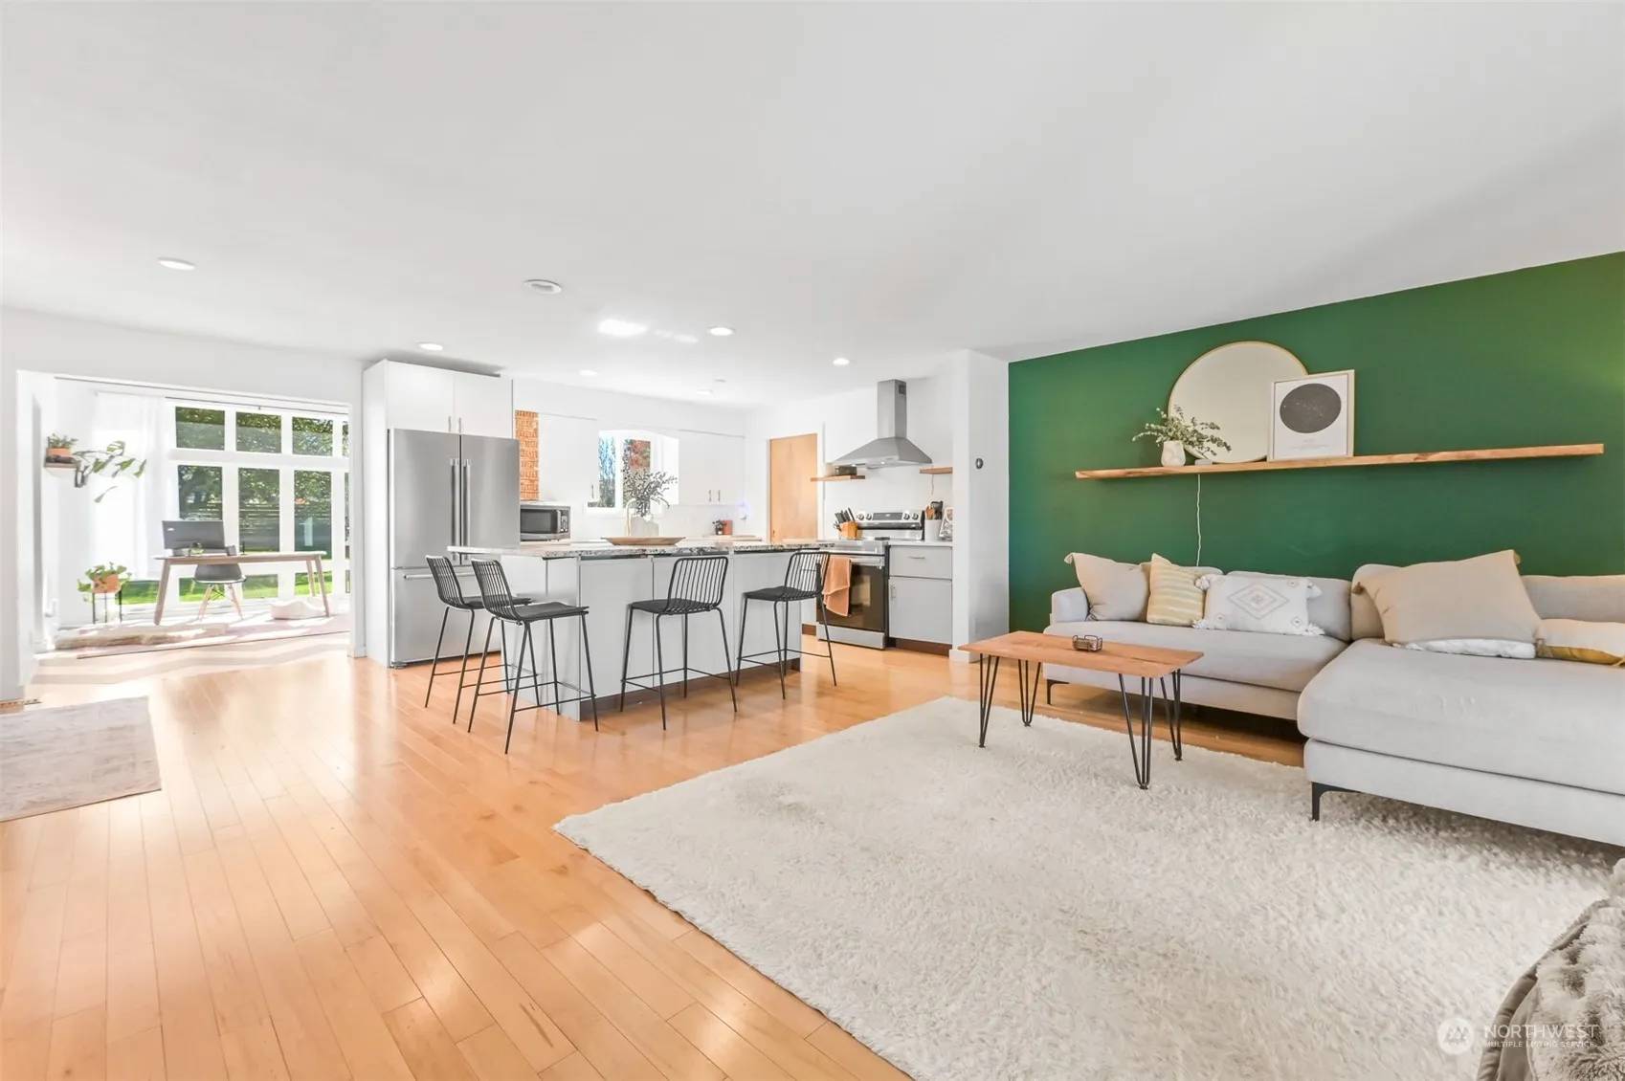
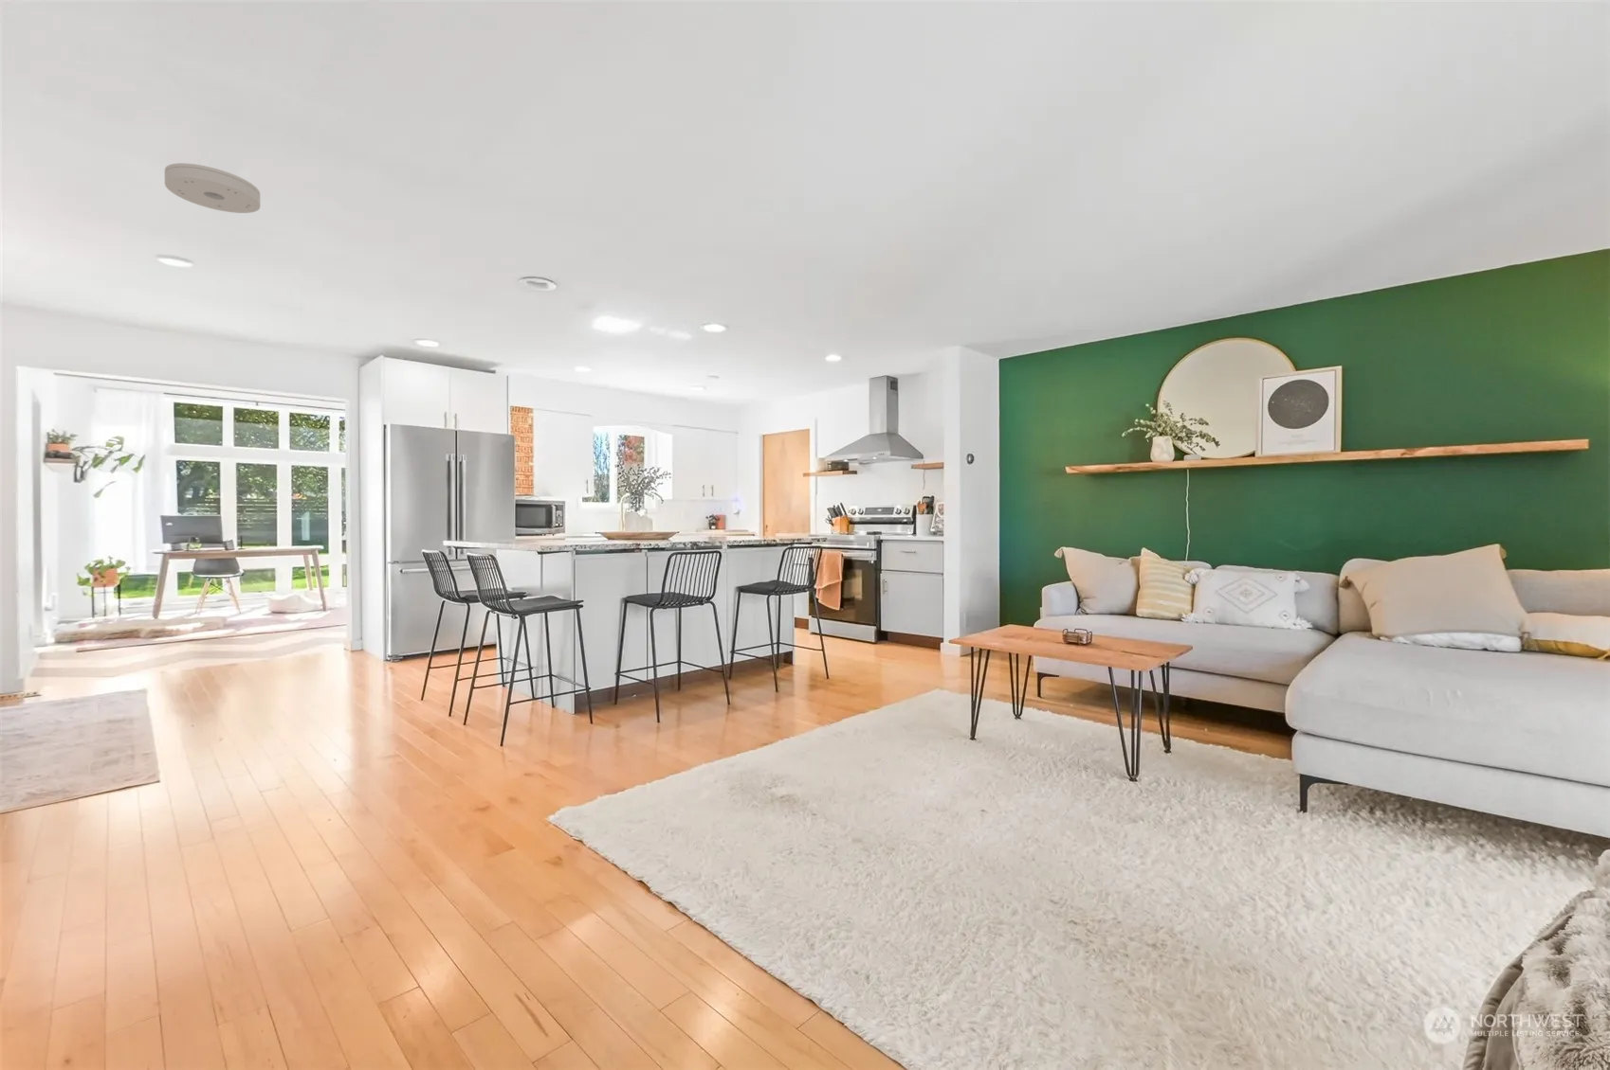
+ smoke detector [164,162,261,214]
